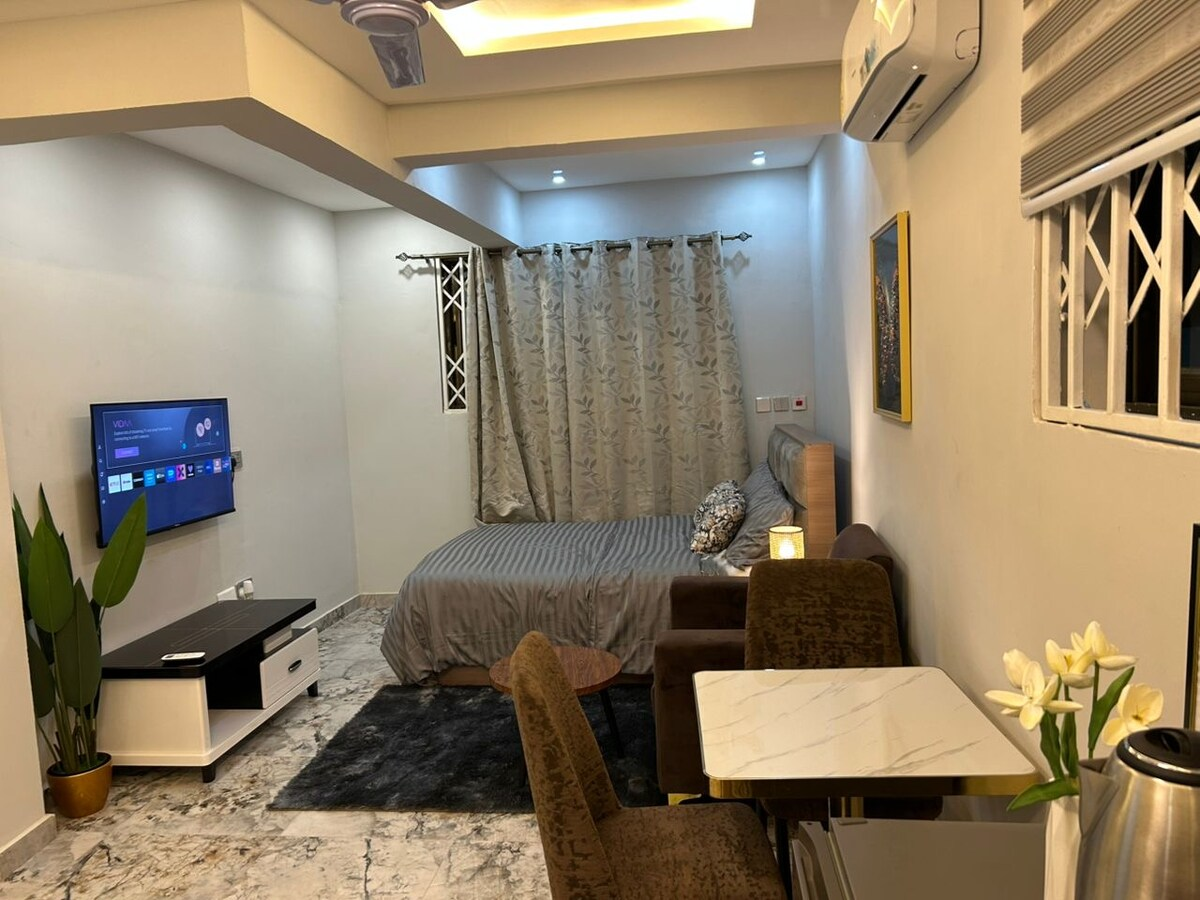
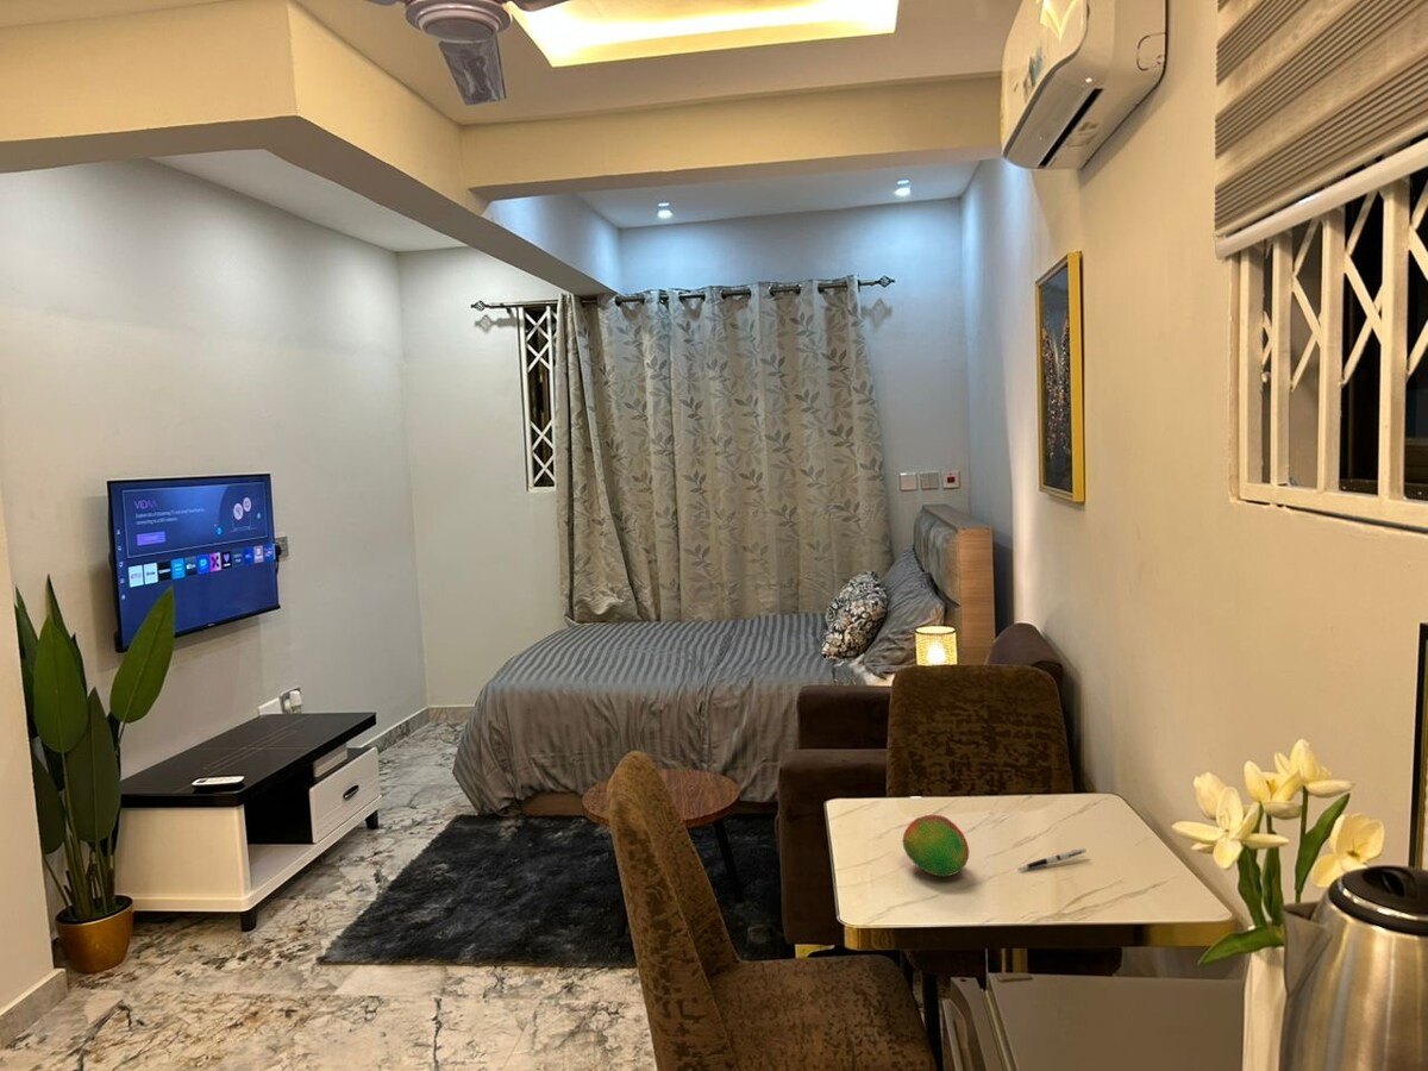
+ fruit [902,814,970,878]
+ pen [1016,847,1088,871]
